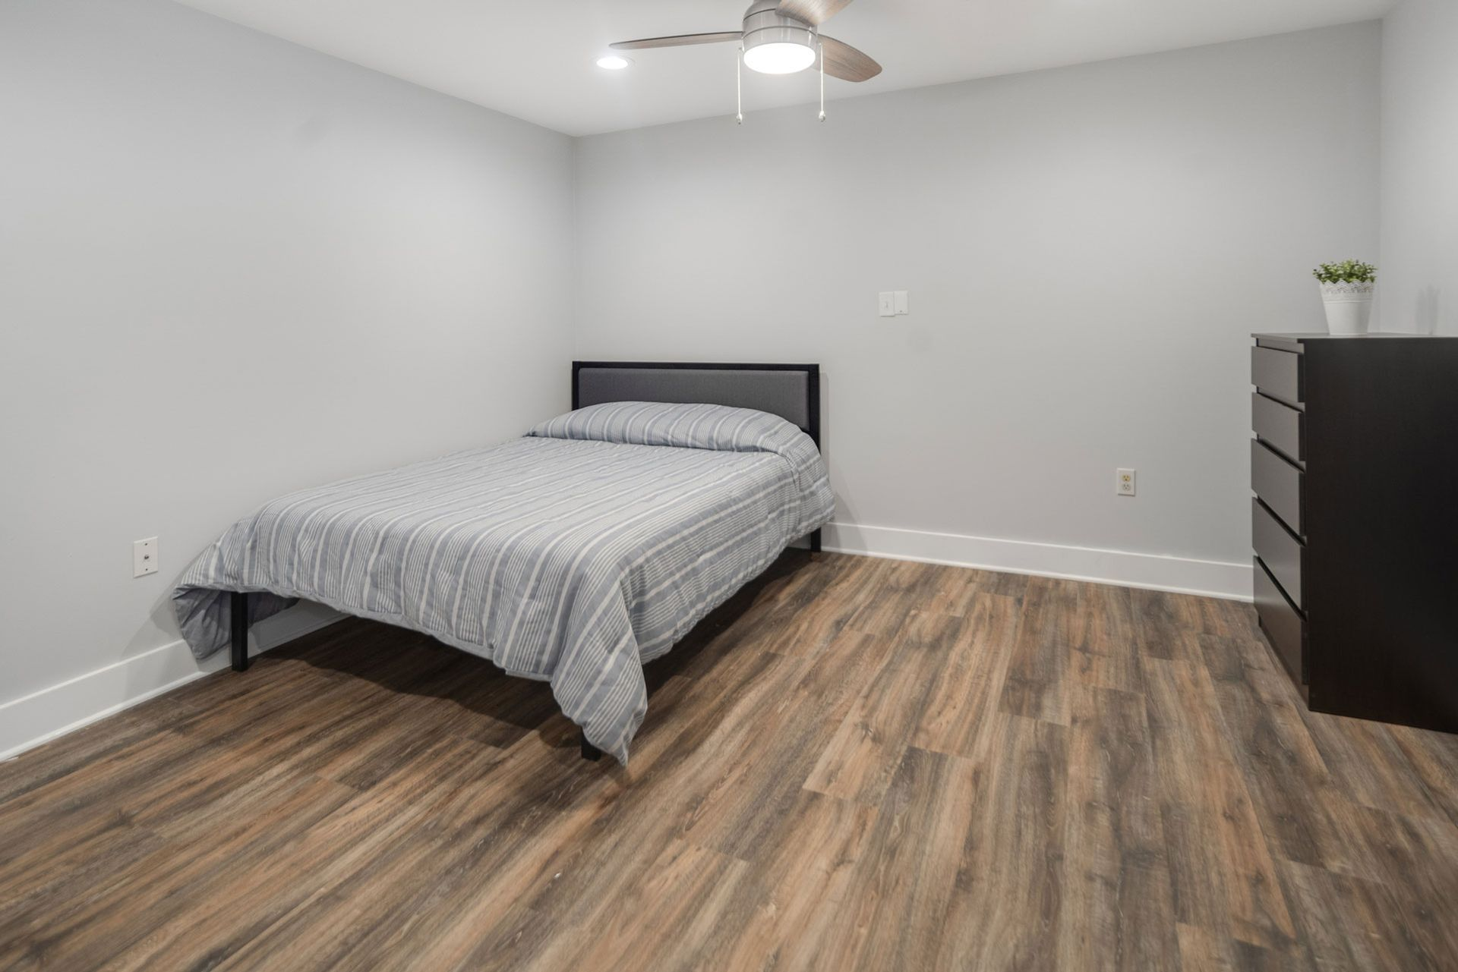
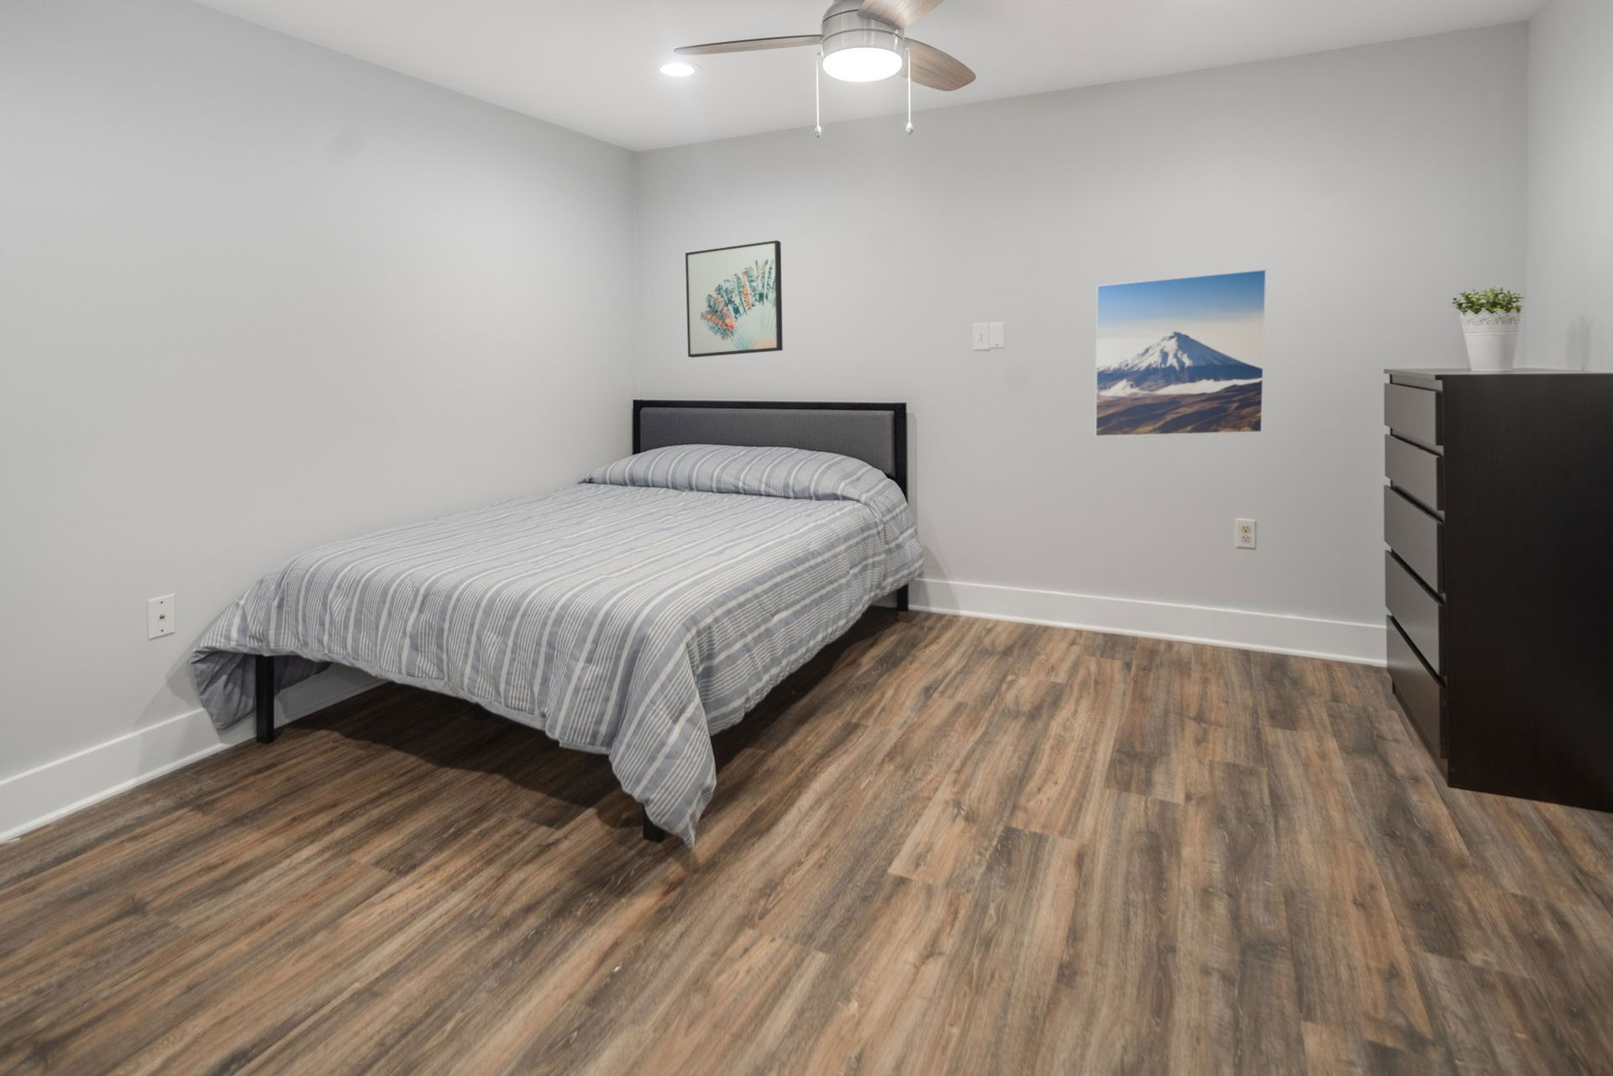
+ wall art [685,239,784,359]
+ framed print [1094,268,1268,437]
